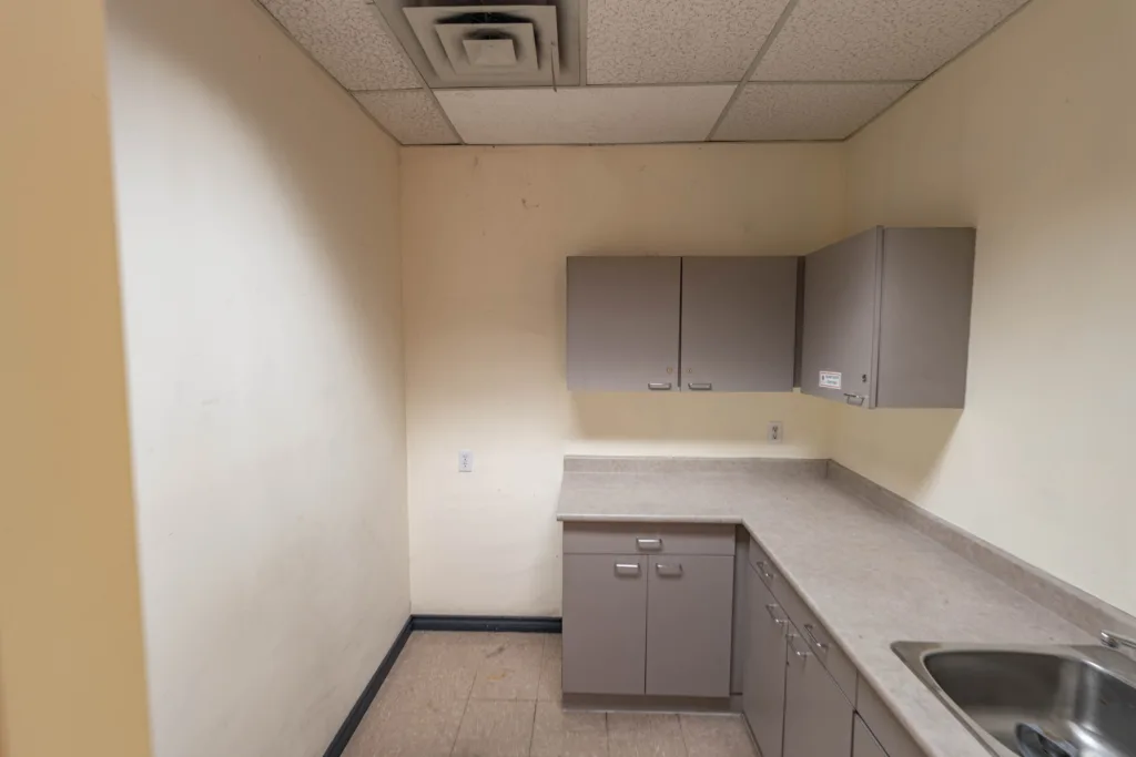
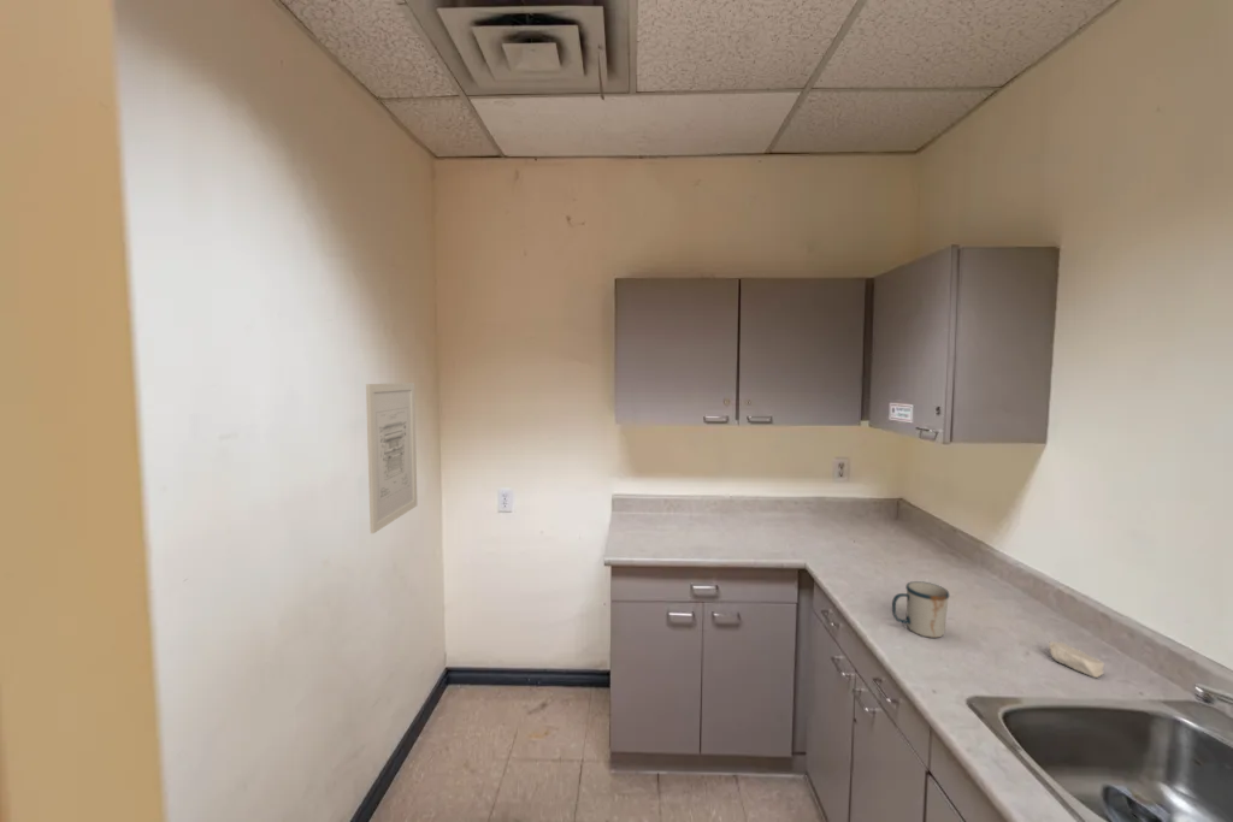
+ wall art [365,382,418,534]
+ mug [891,580,950,639]
+ soap bar [1048,640,1105,679]
